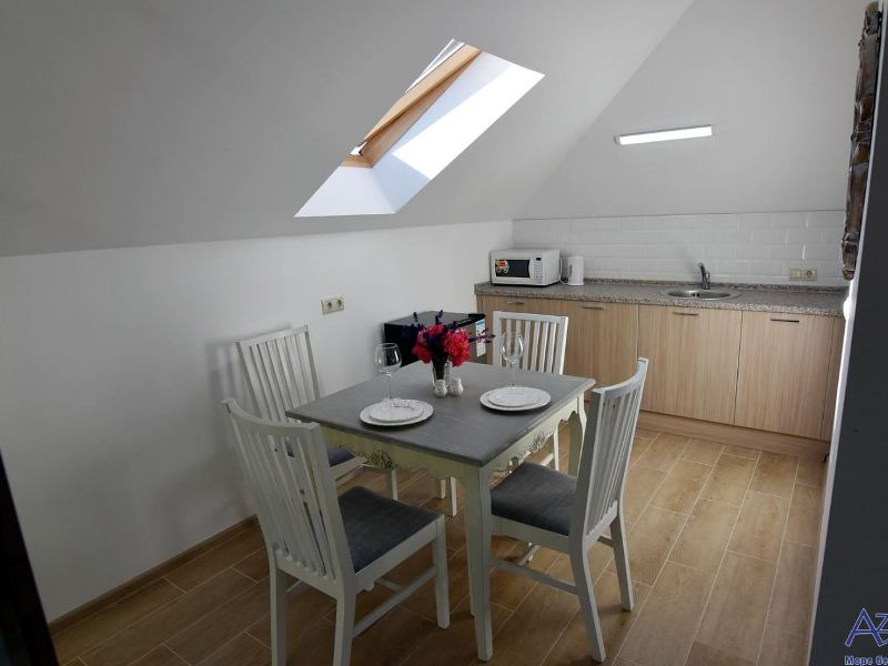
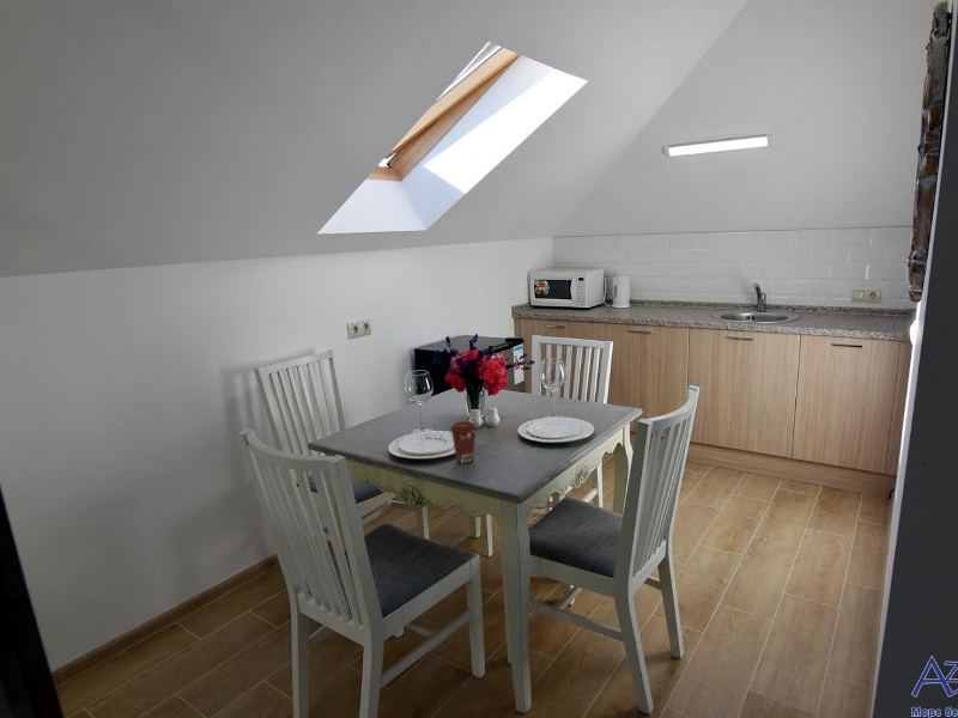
+ coffee cup [449,420,478,464]
